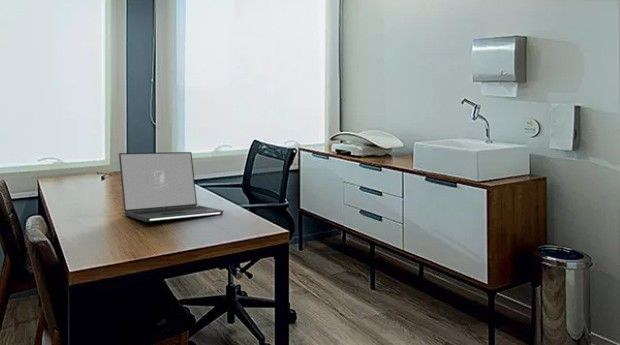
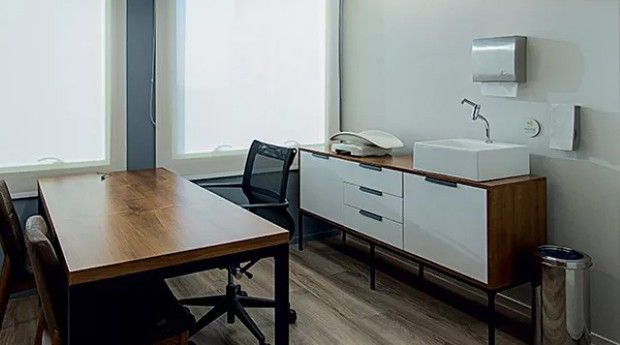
- laptop [118,151,224,223]
